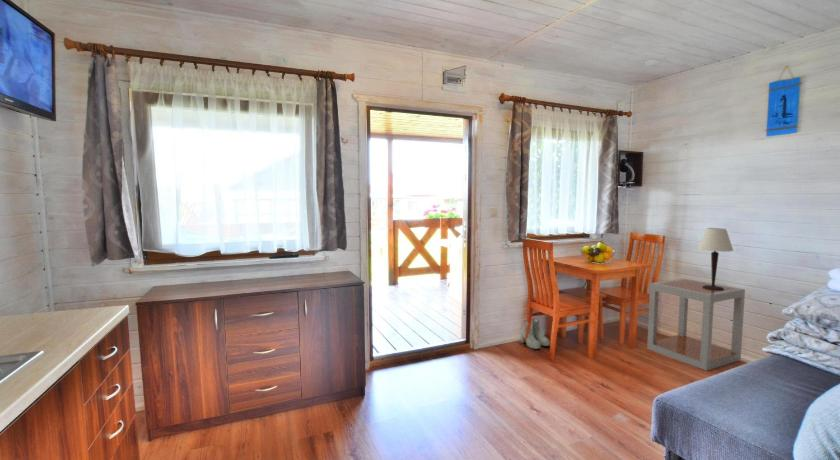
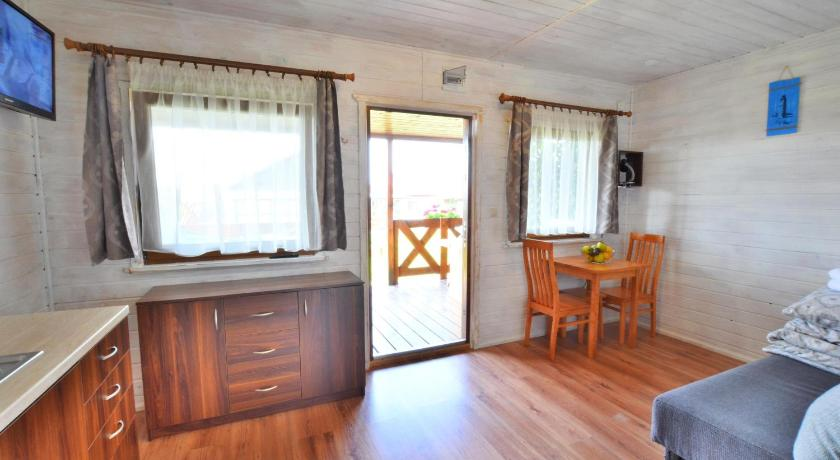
- side table [646,277,746,372]
- boots [520,317,551,350]
- table lamp [697,227,734,290]
